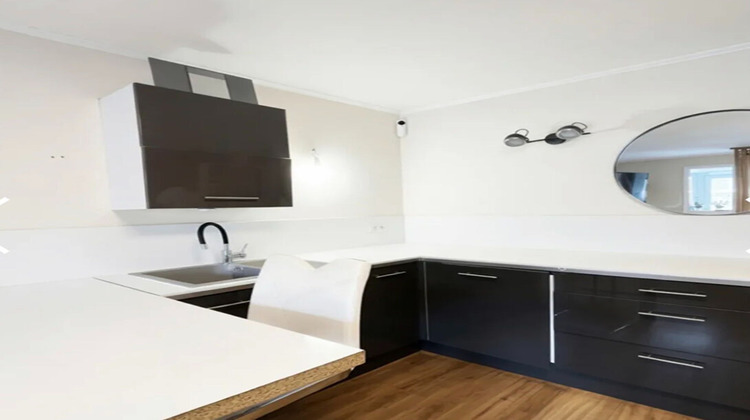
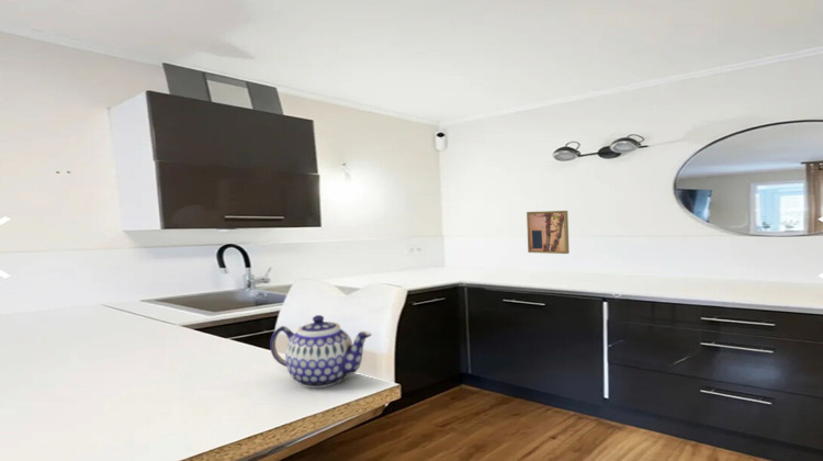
+ wall art [526,210,571,255]
+ teapot [269,314,373,389]
